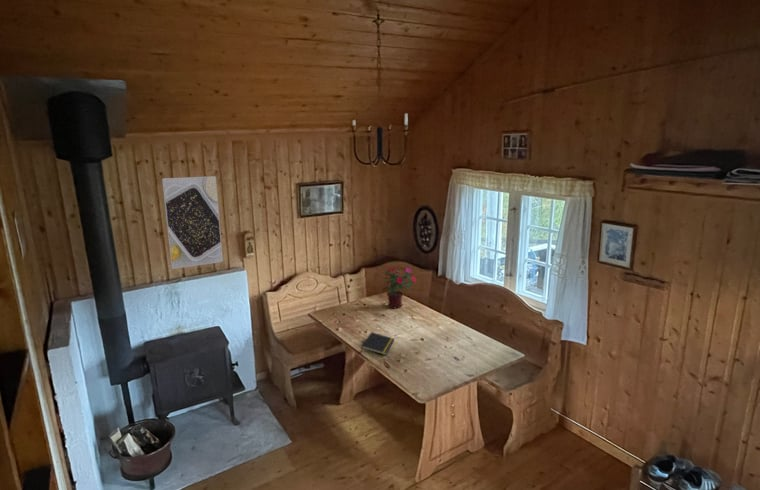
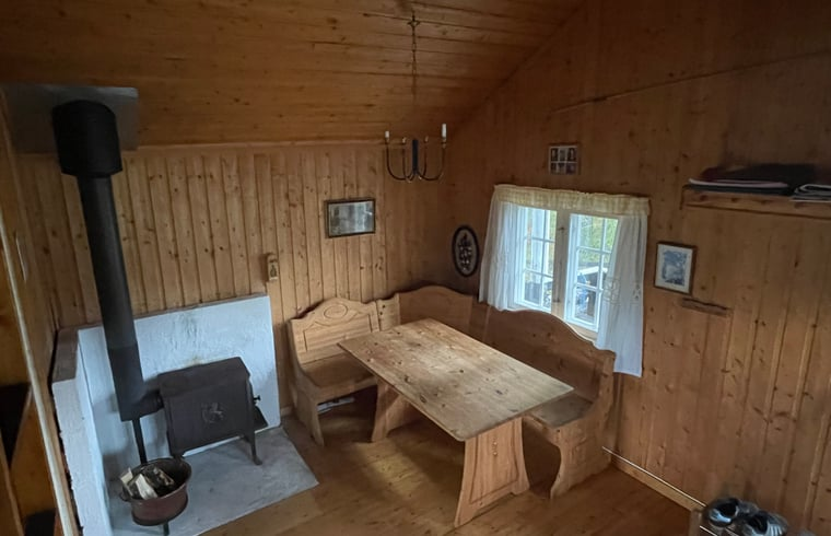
- potted flower [381,263,417,309]
- notepad [360,331,396,356]
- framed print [161,175,224,270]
